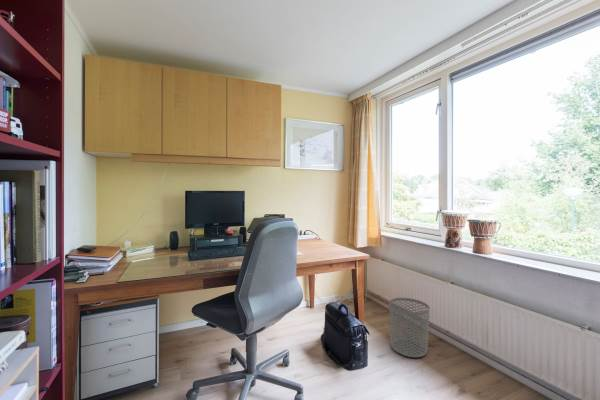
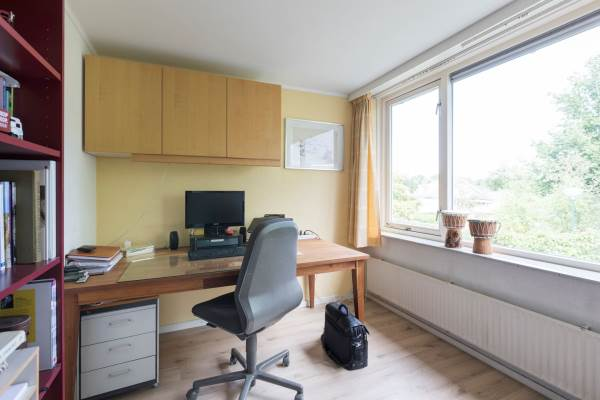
- waste bin [388,297,431,358]
